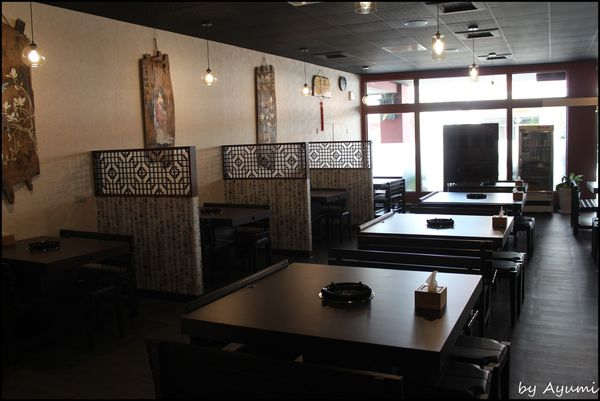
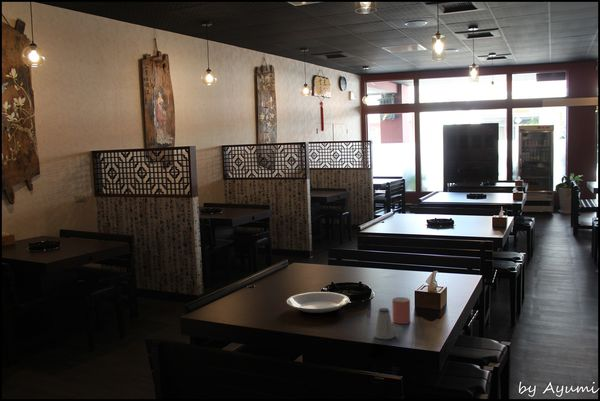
+ cup [391,296,411,325]
+ saltshaker [373,307,396,340]
+ plate [286,291,350,316]
